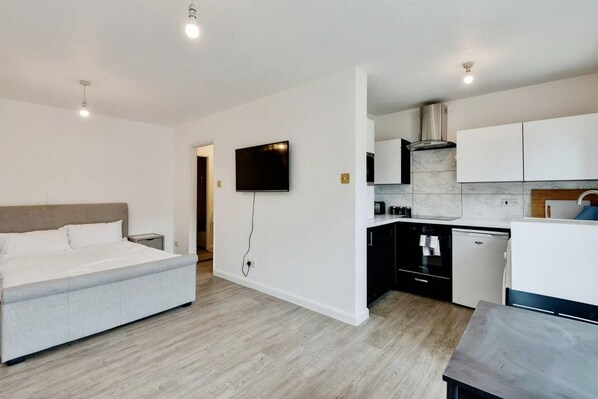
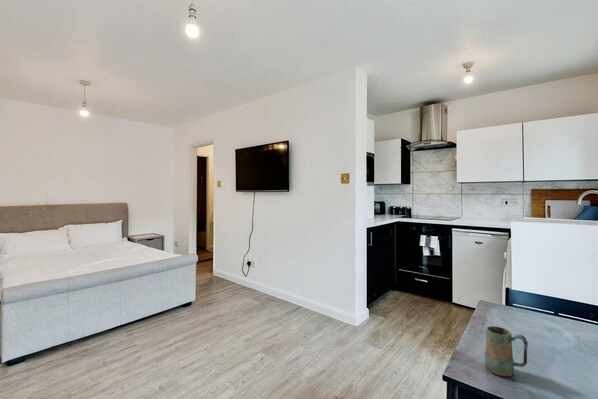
+ mug [484,325,529,378]
